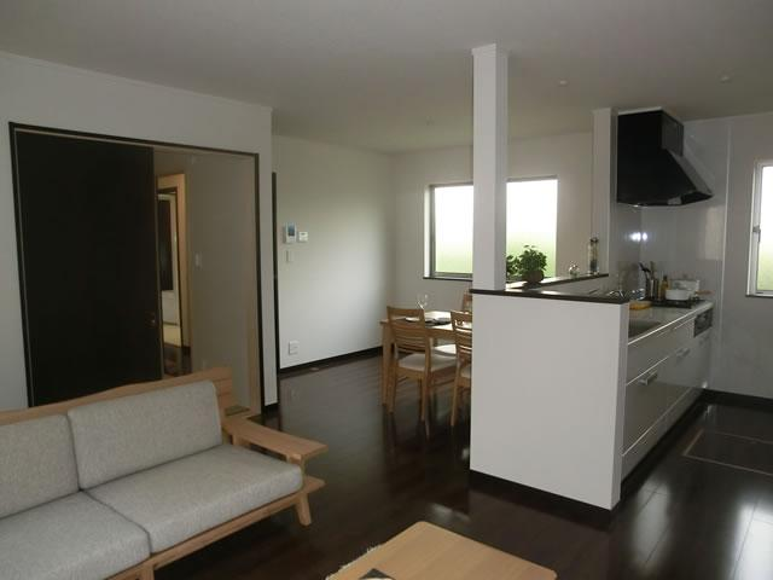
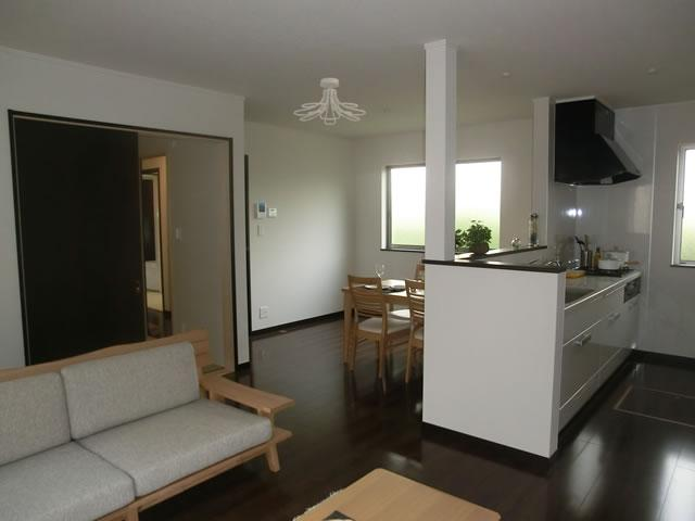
+ ceiling light fixture [292,77,367,126]
